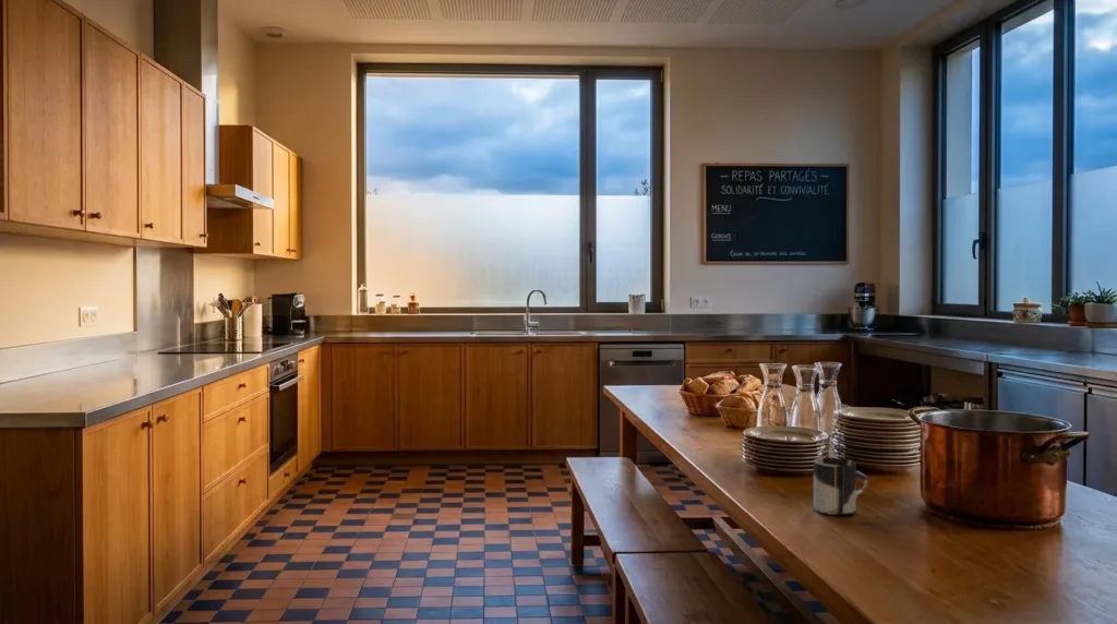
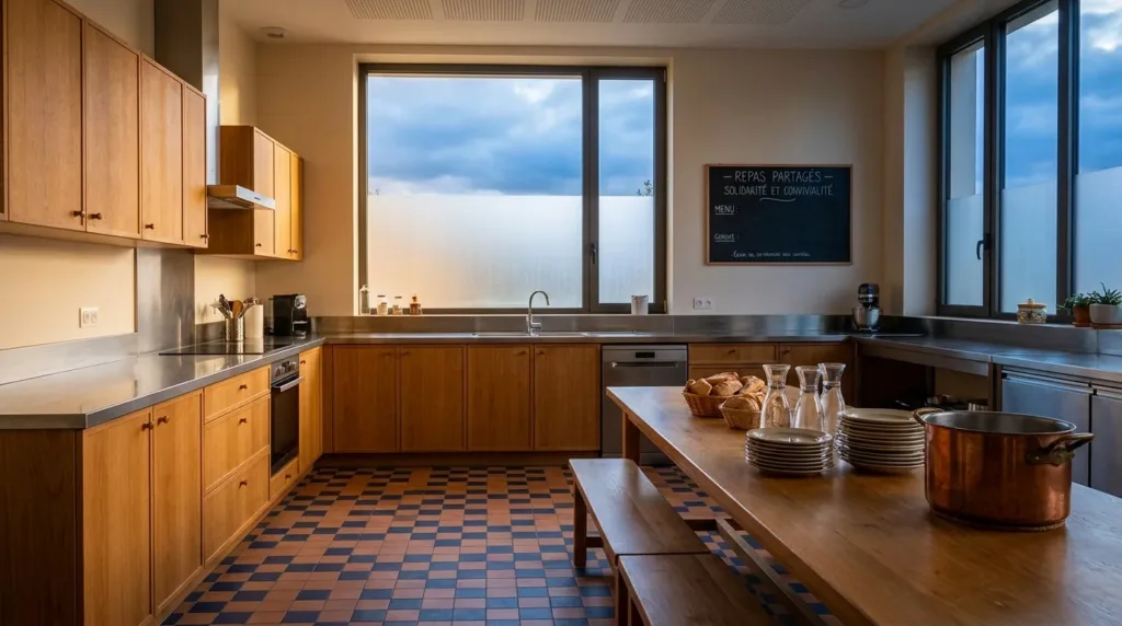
- cup [813,456,869,516]
